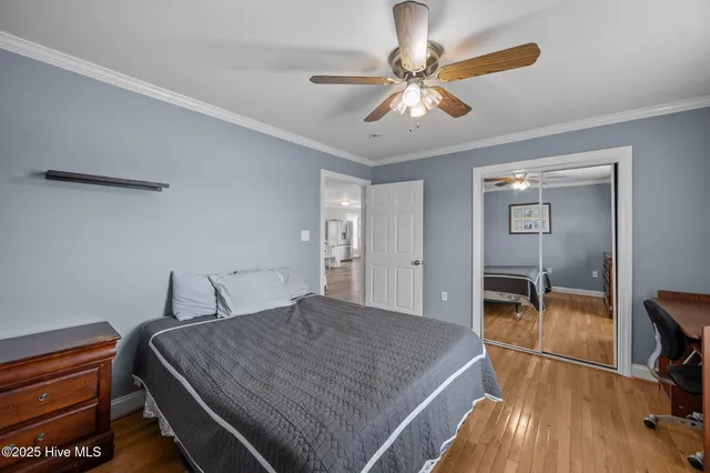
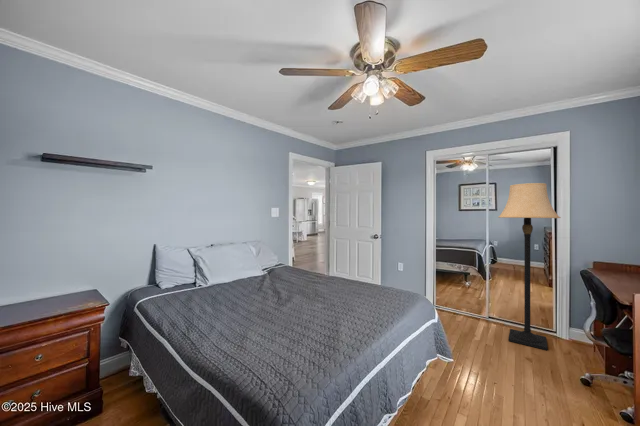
+ lamp [497,182,562,351]
